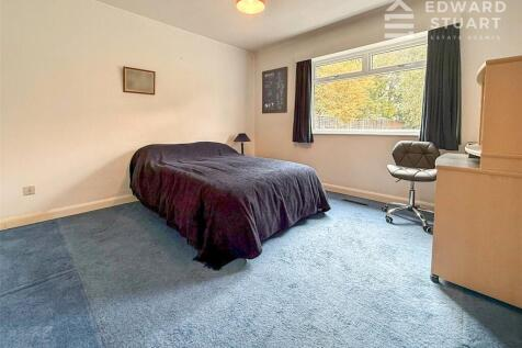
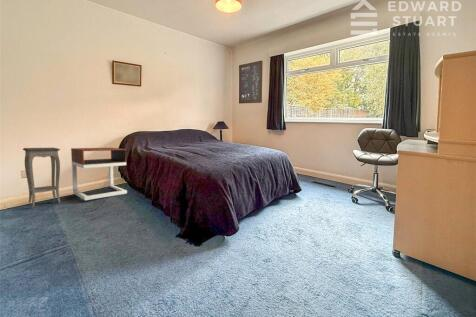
+ nightstand [70,147,128,201]
+ accent table [22,147,61,208]
